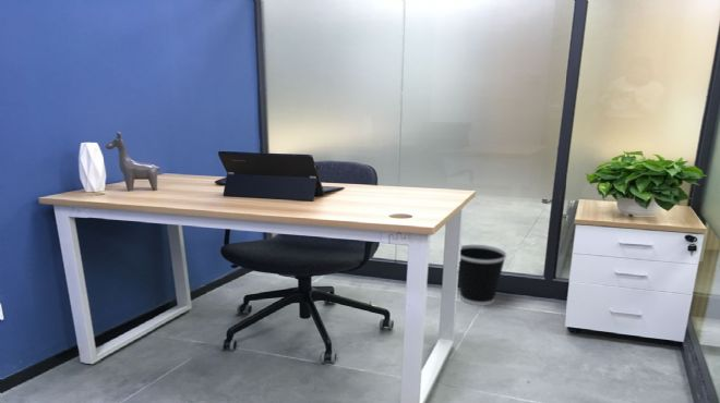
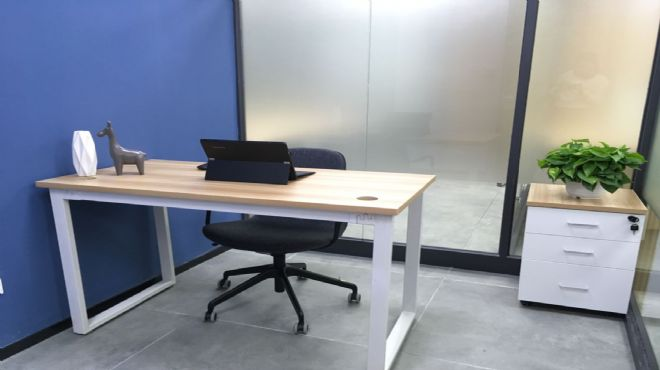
- wastebasket [457,244,507,307]
